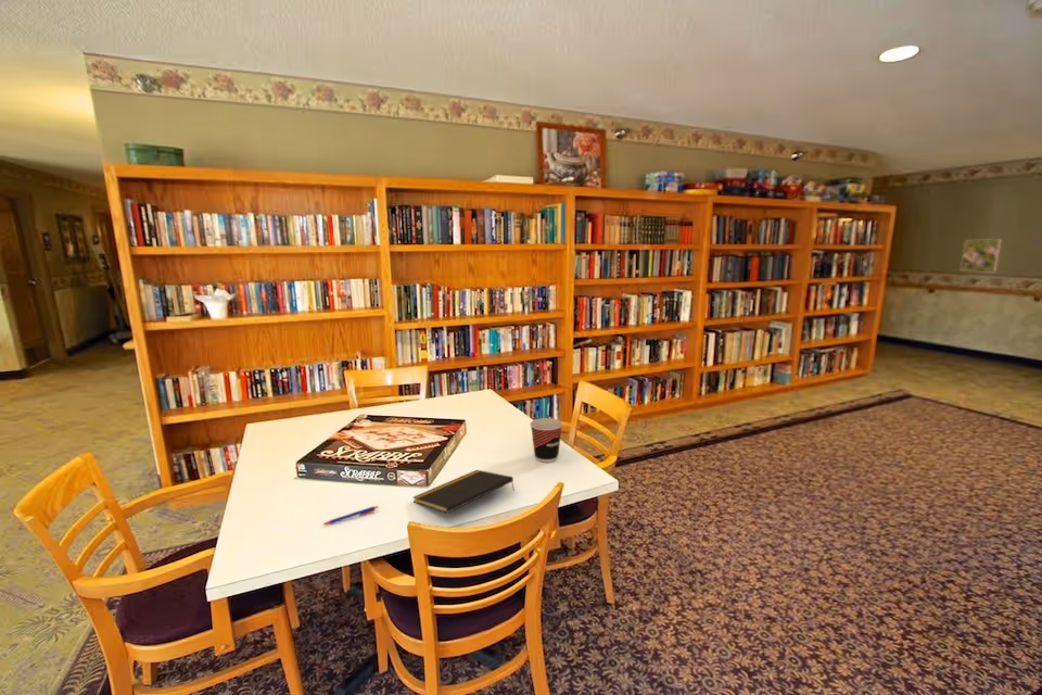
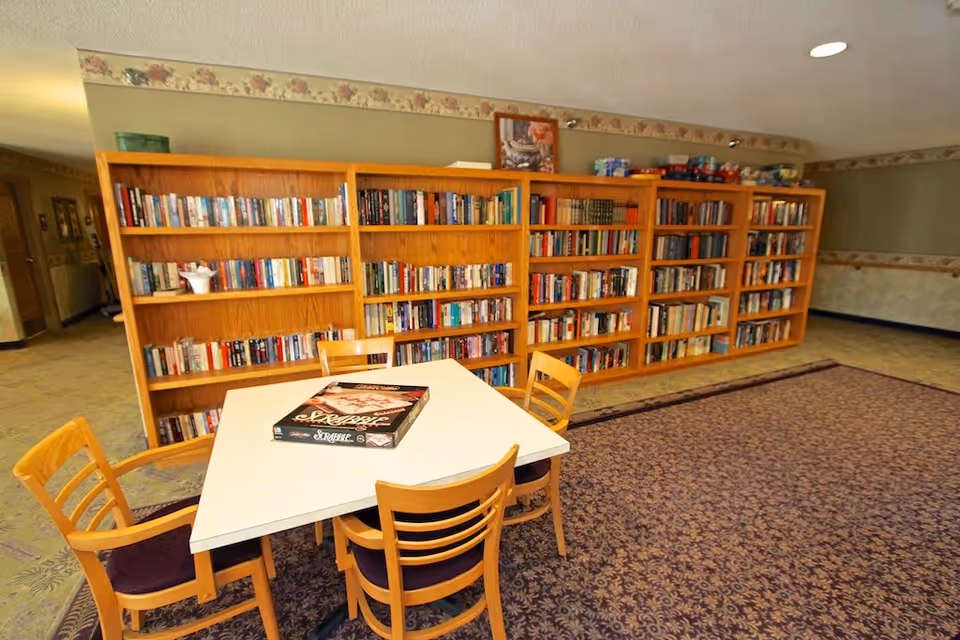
- cup [529,417,563,464]
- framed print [960,238,1003,273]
- notepad [412,469,516,514]
- pen [322,505,379,526]
